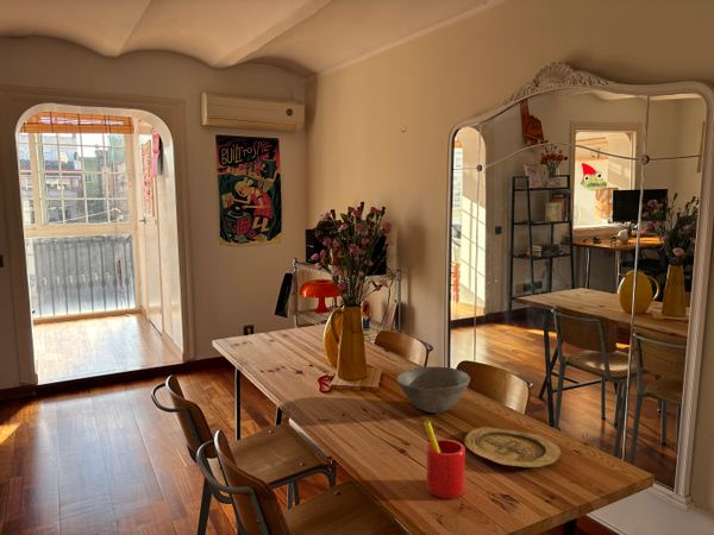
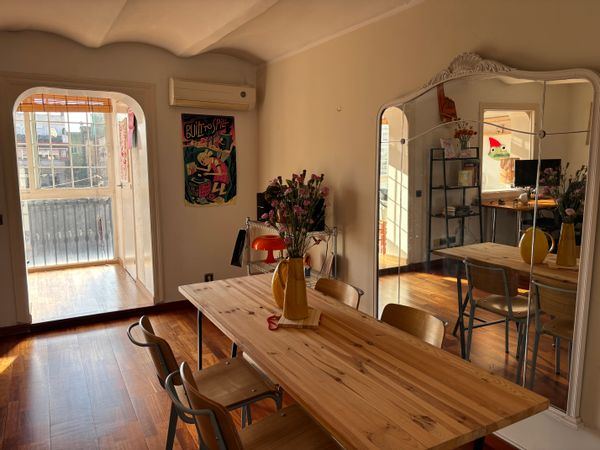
- plate [463,426,562,468]
- bowl [395,365,471,414]
- straw [422,420,466,499]
